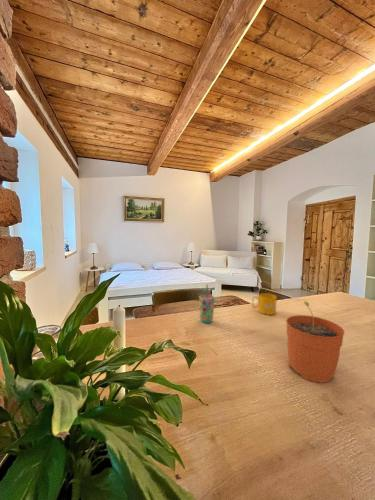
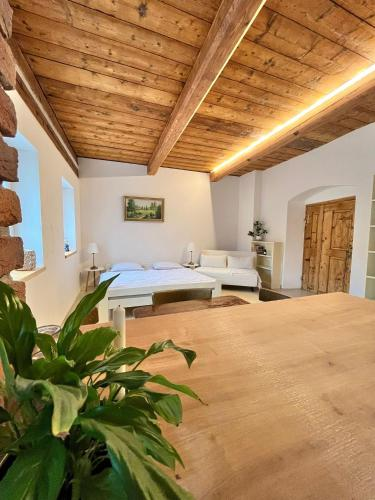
- plant pot [285,301,345,384]
- mug [251,292,278,316]
- cup [198,283,216,324]
